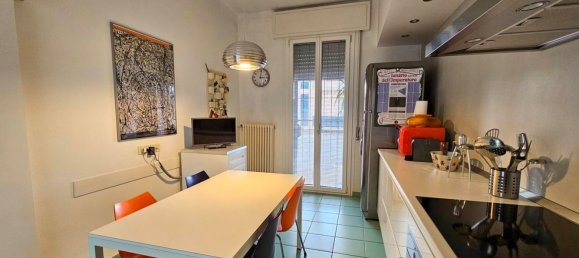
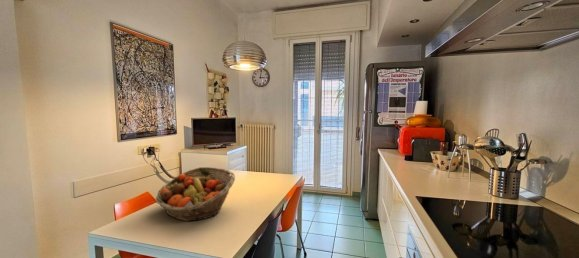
+ fruit basket [155,166,236,222]
